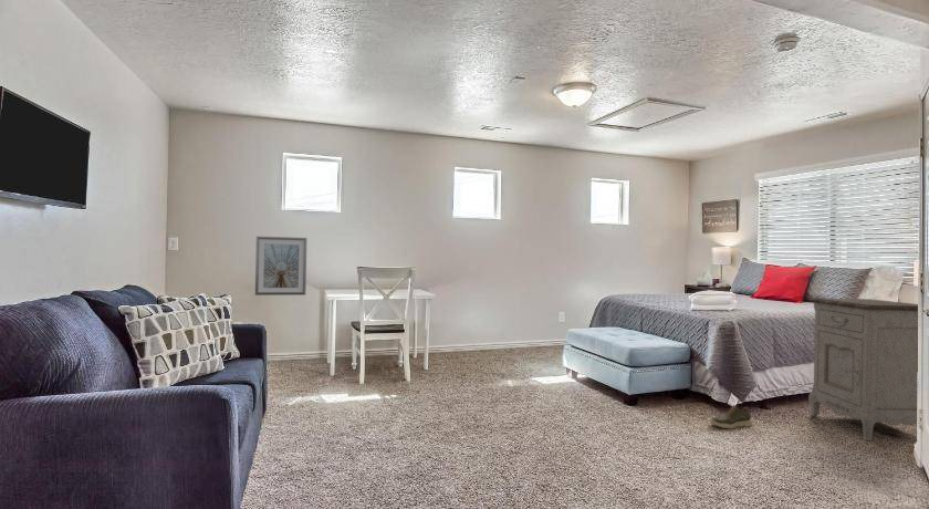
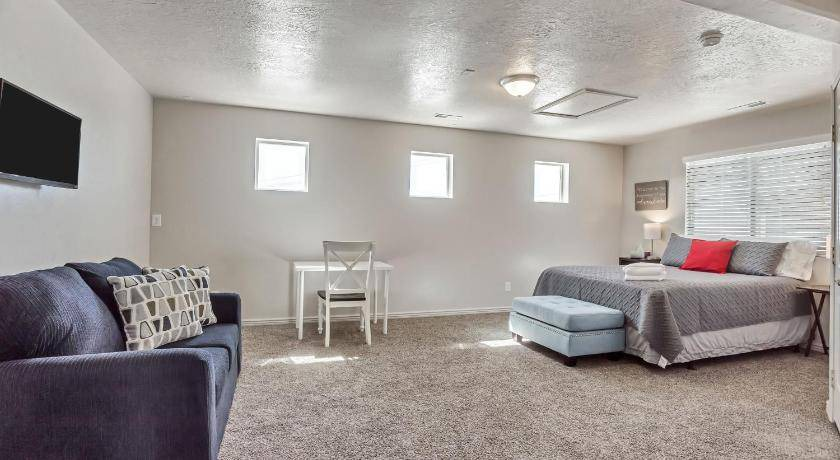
- picture frame [254,236,309,297]
- shoe [710,404,753,429]
- nightstand [807,297,919,442]
